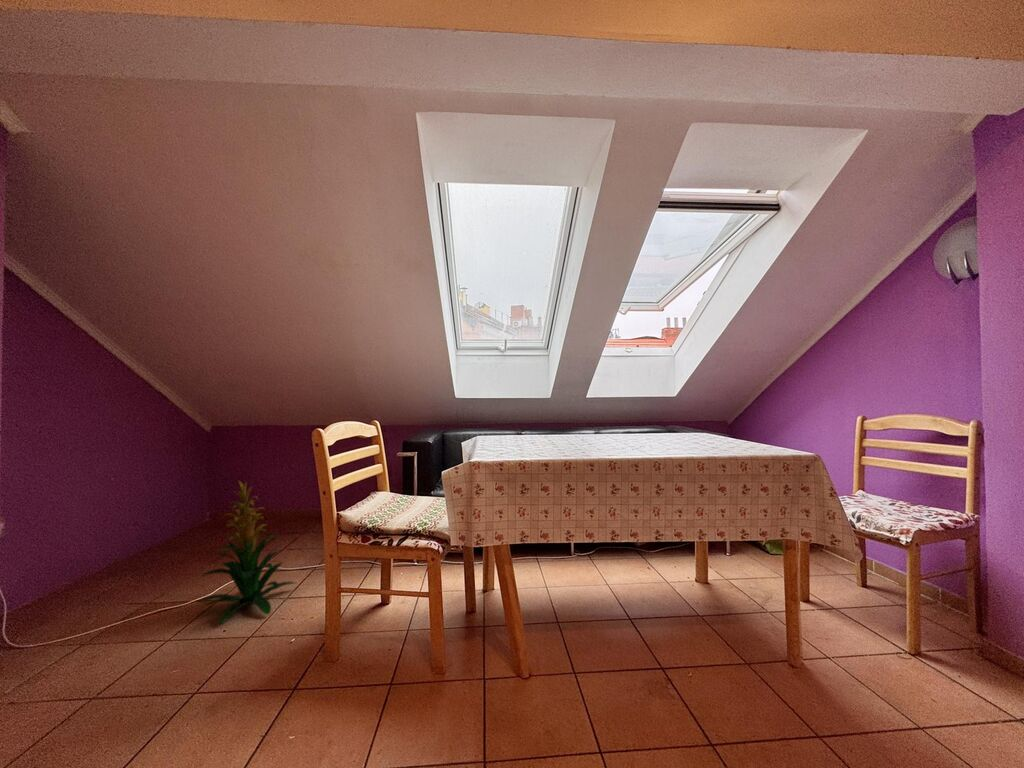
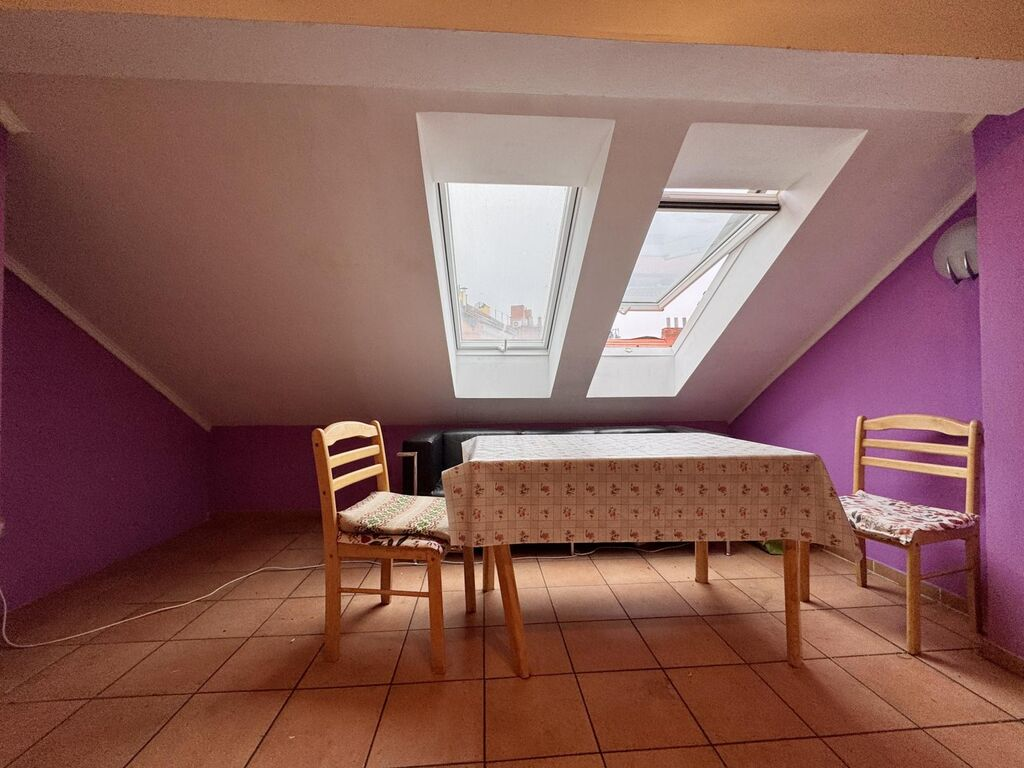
- indoor plant [197,480,297,626]
